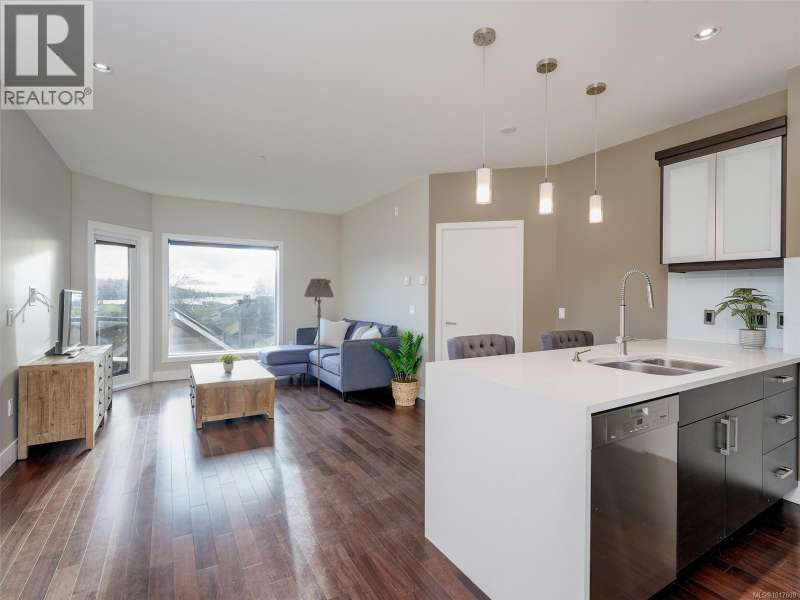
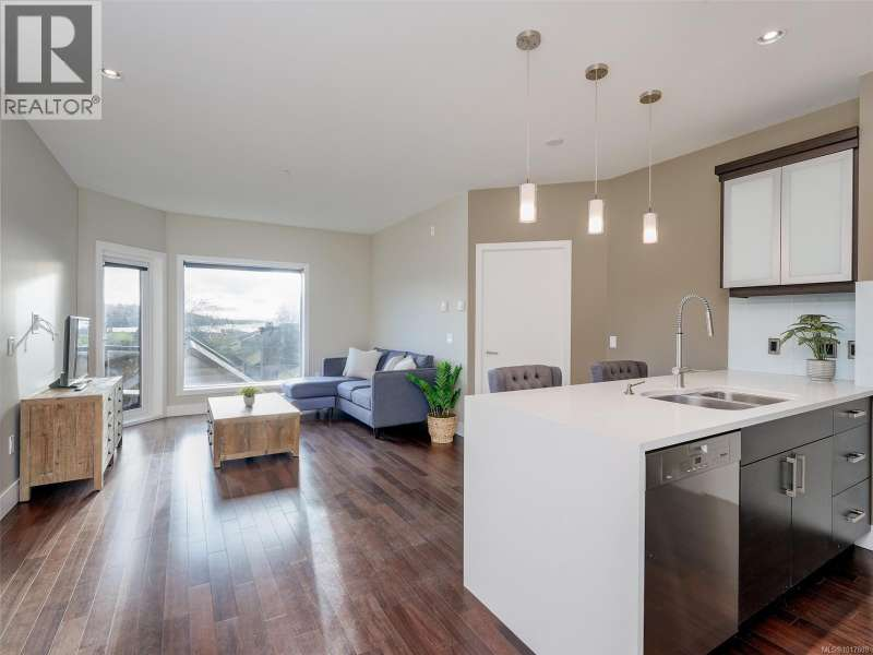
- floor lamp [303,278,335,412]
